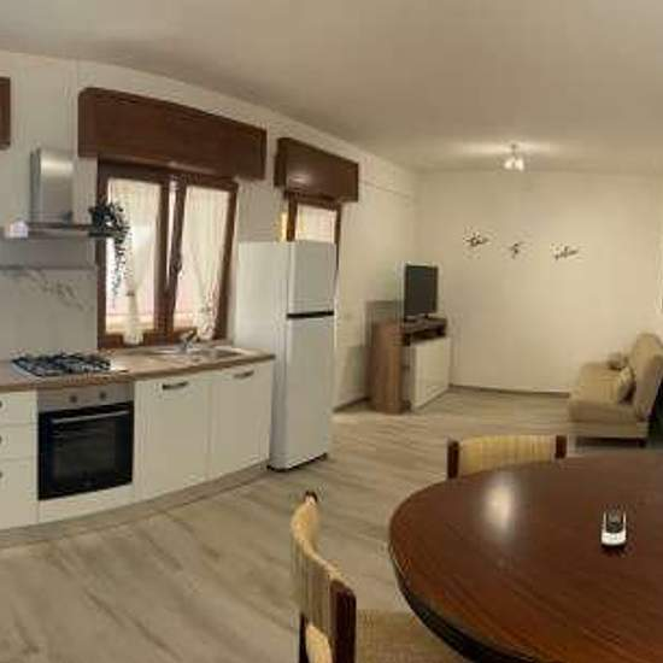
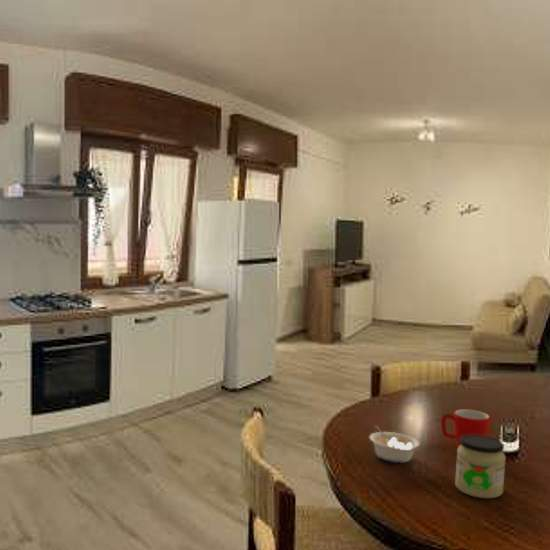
+ legume [369,424,421,464]
+ mug [440,408,491,448]
+ jar [454,435,507,499]
